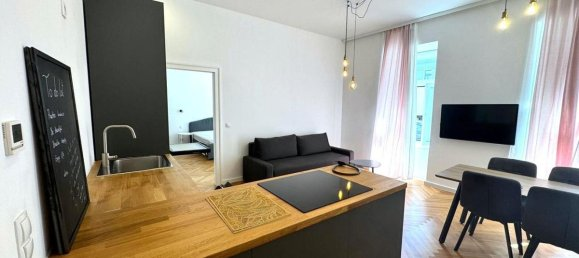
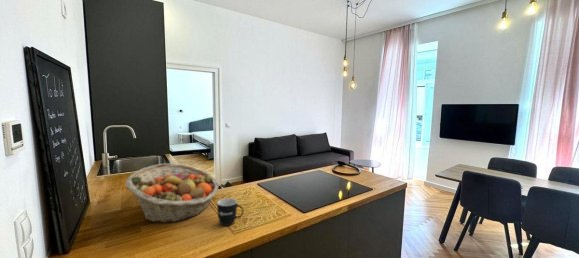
+ fruit basket [125,162,220,223]
+ mug [216,197,244,227]
